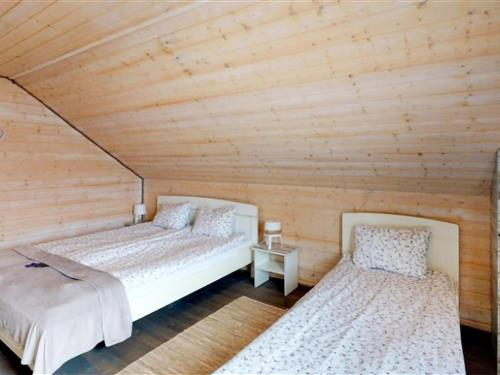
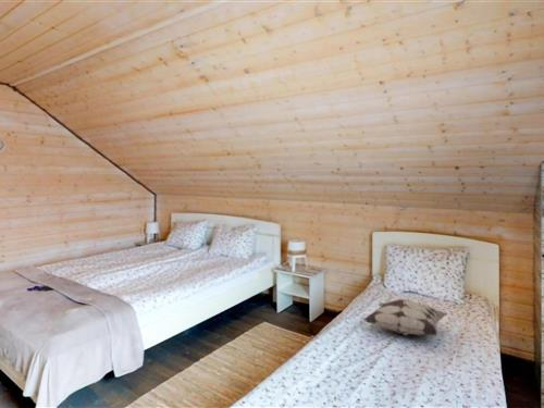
+ decorative pillow [362,298,448,336]
